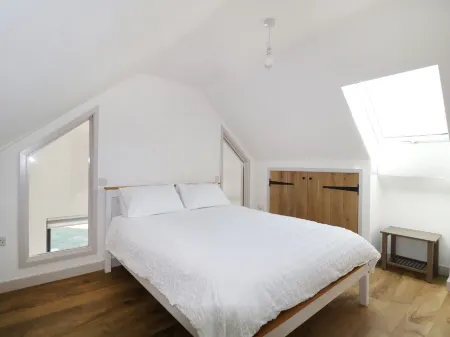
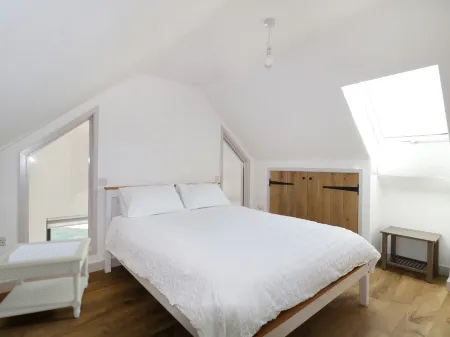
+ side table [0,237,92,319]
